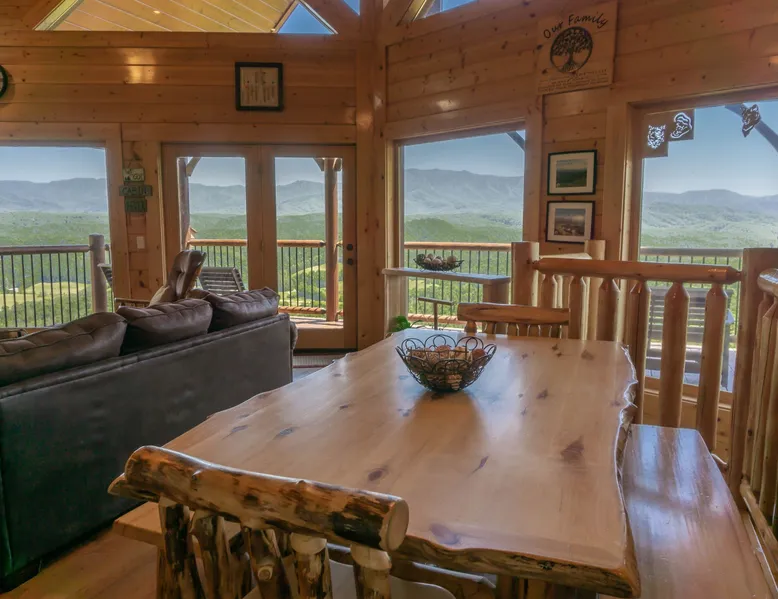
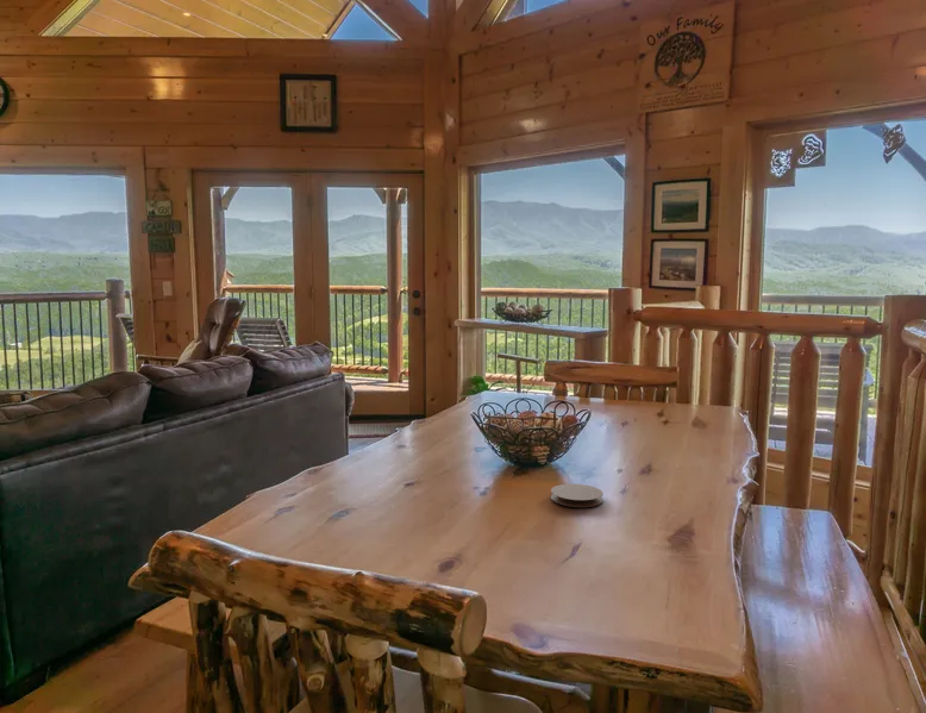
+ coaster [550,483,605,508]
